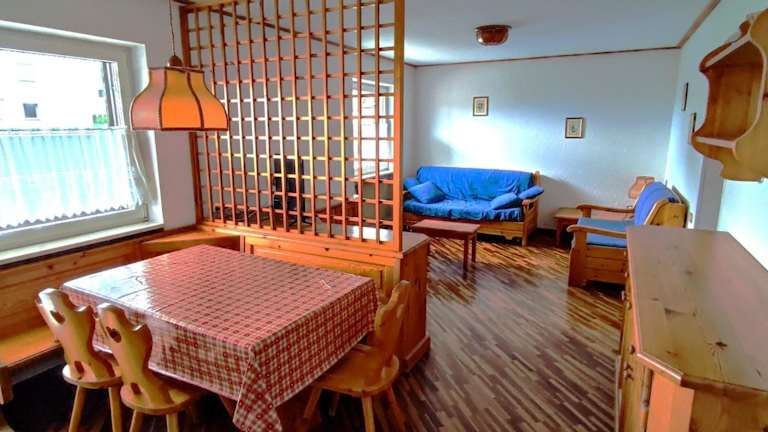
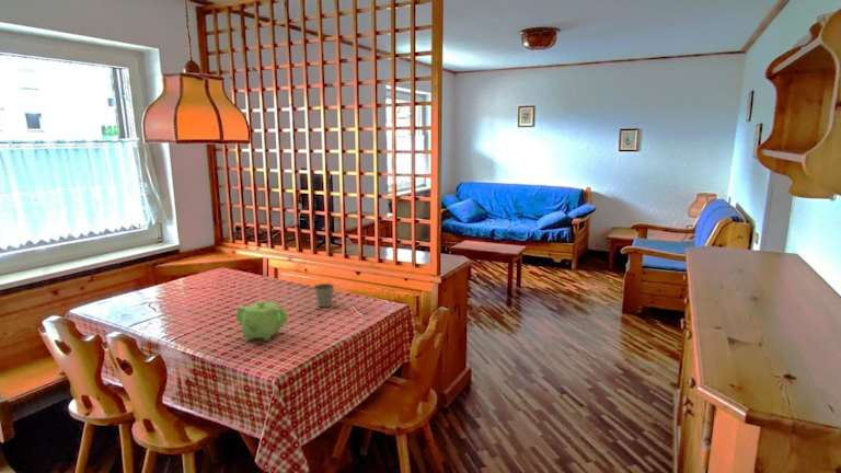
+ teapot [235,300,289,342]
+ flower pot [312,282,336,309]
